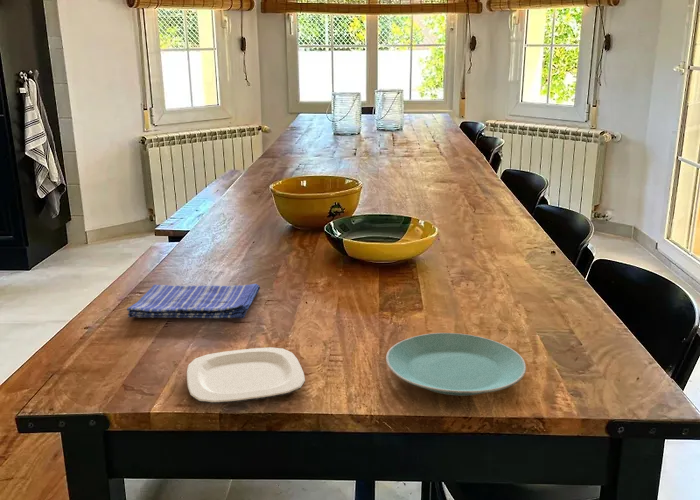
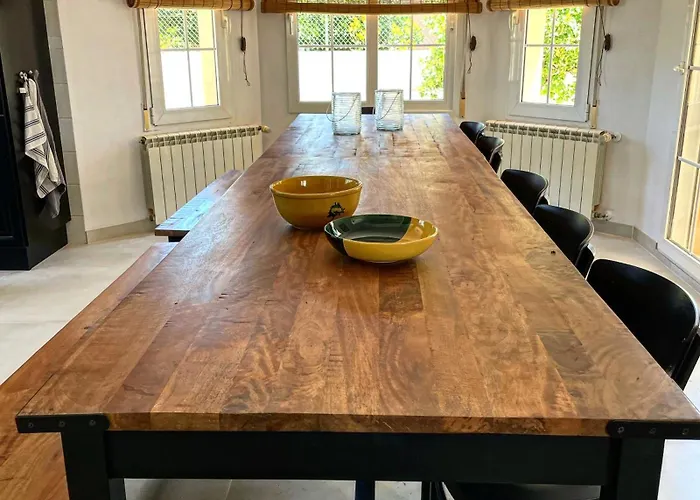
- dish towel [126,283,261,319]
- plate [385,332,527,397]
- plate [186,346,306,405]
